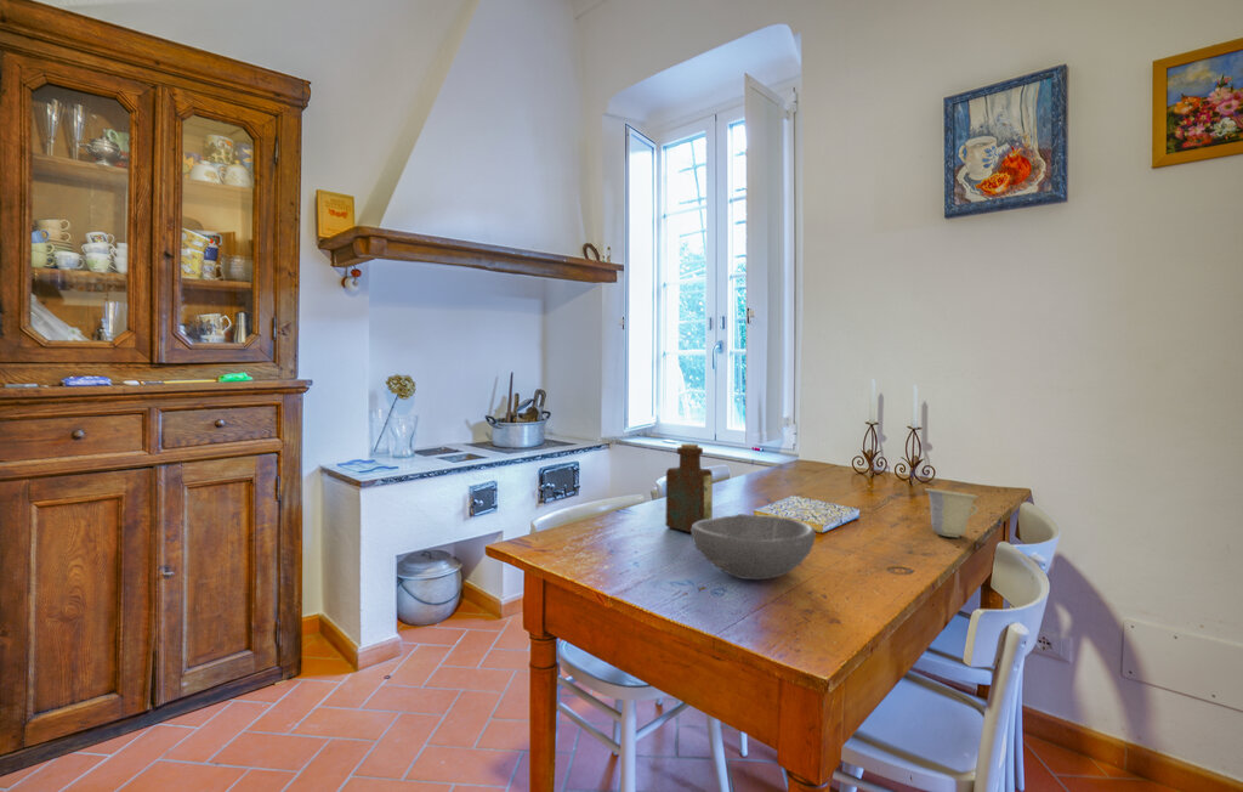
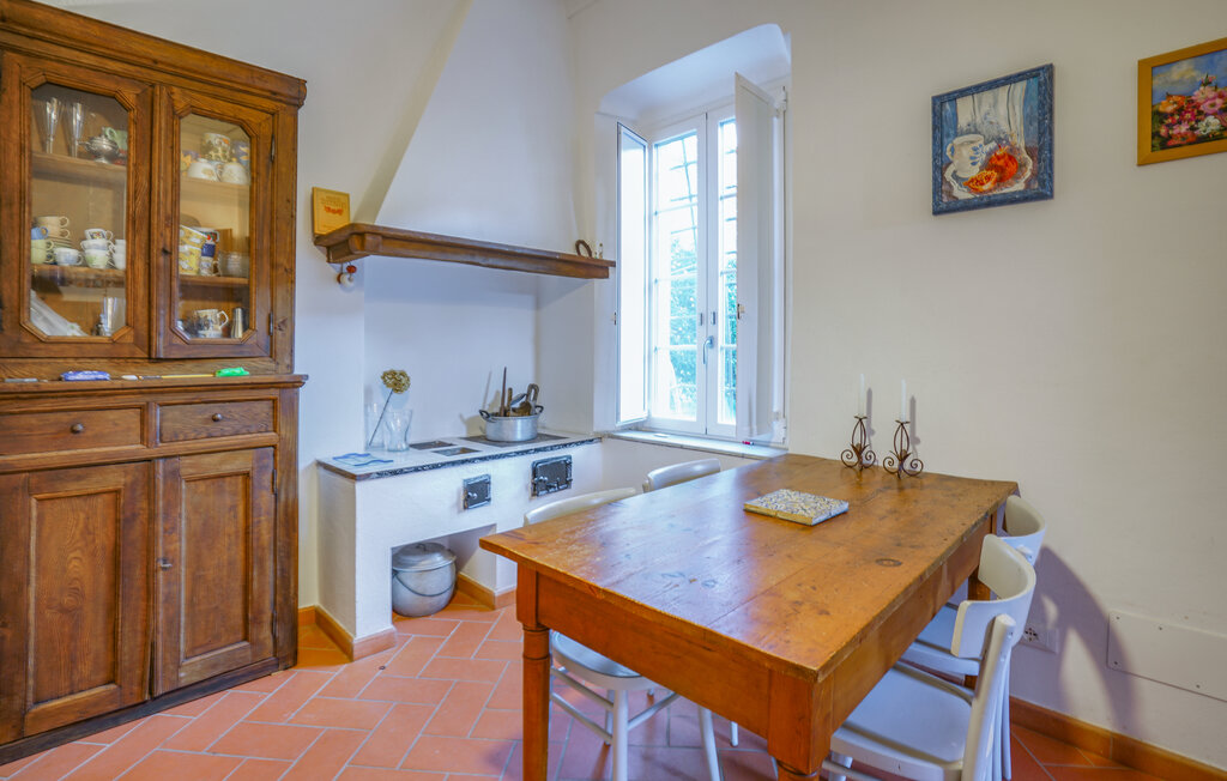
- bottle [665,442,714,533]
- bowl [691,513,817,581]
- cup [924,487,980,538]
